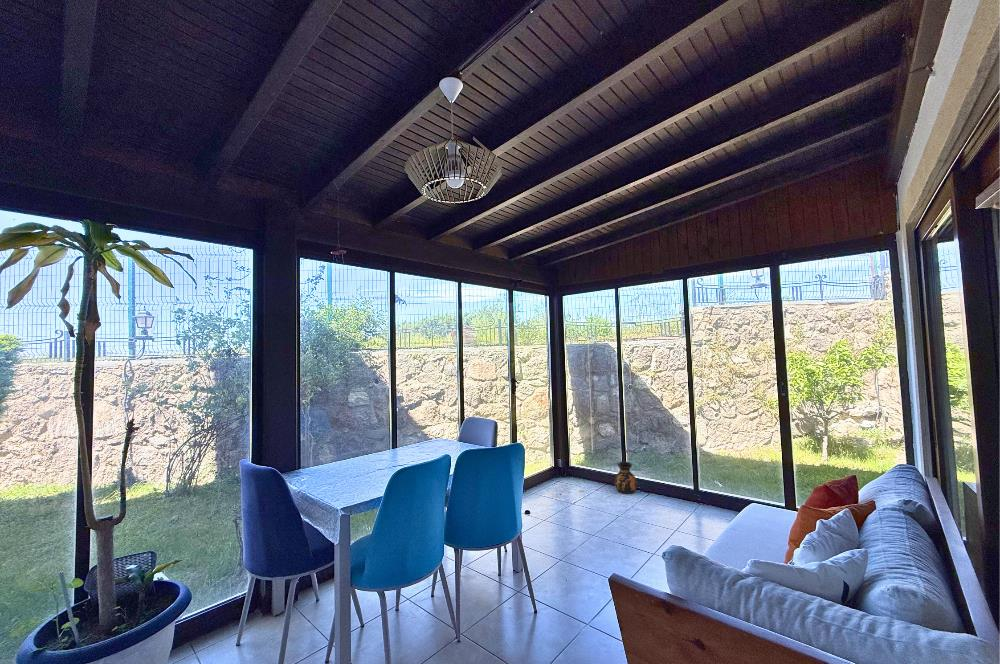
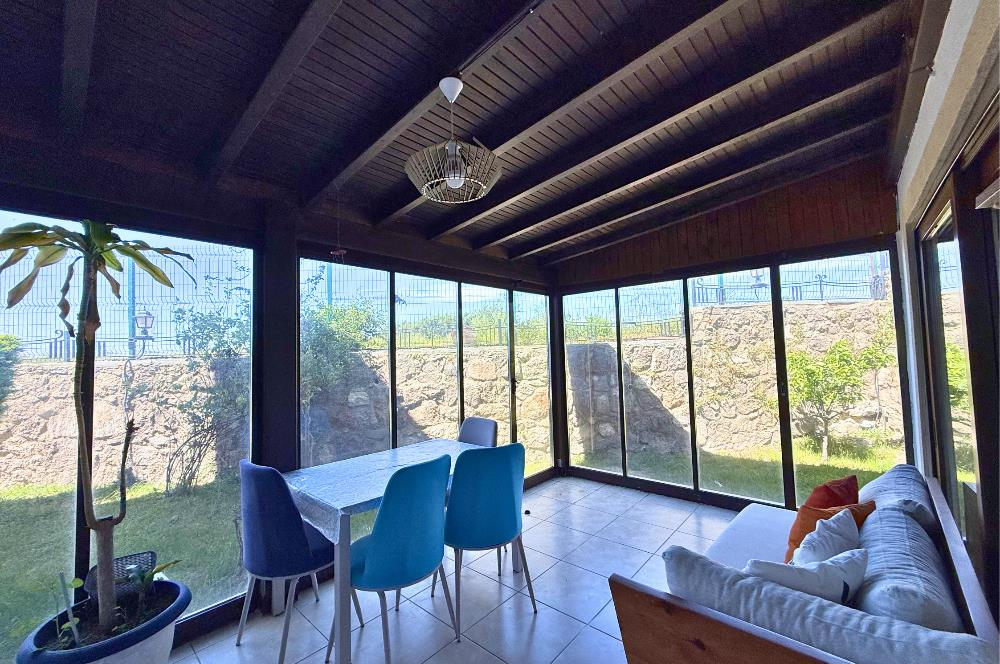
- ceramic jug [614,460,638,495]
